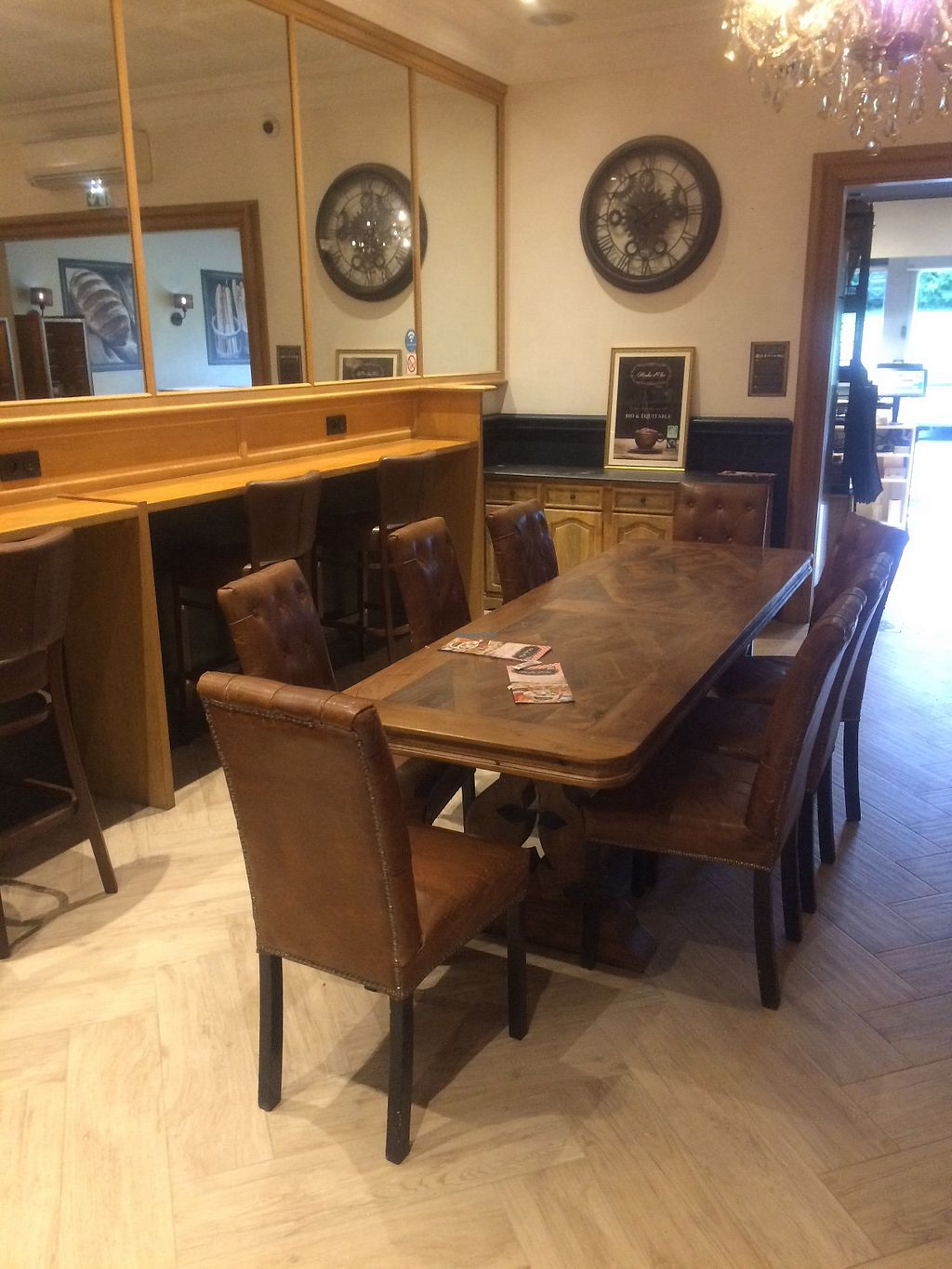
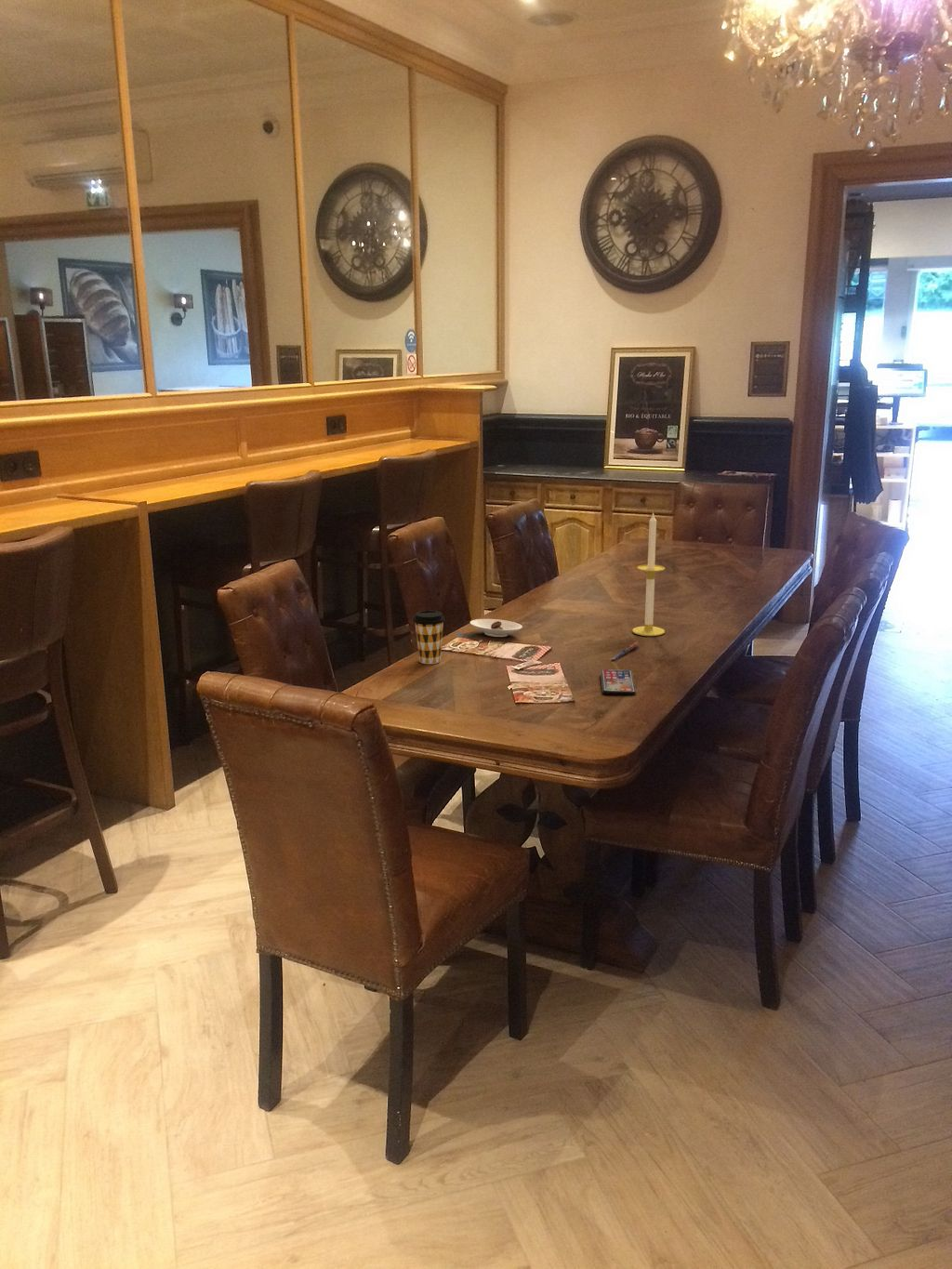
+ smartphone [600,668,637,696]
+ pen [612,641,640,661]
+ saucer [469,618,523,638]
+ candle [631,512,666,637]
+ coffee cup [412,609,446,665]
